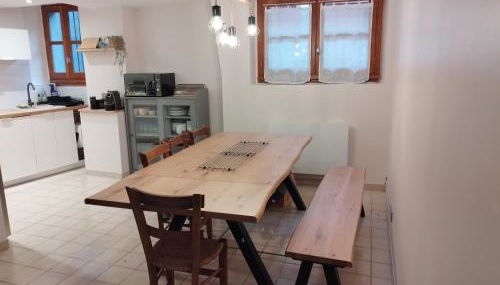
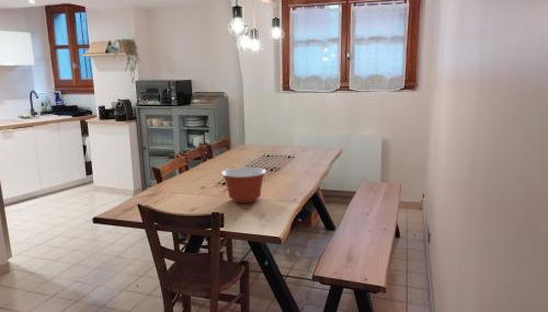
+ mixing bowl [220,166,267,204]
